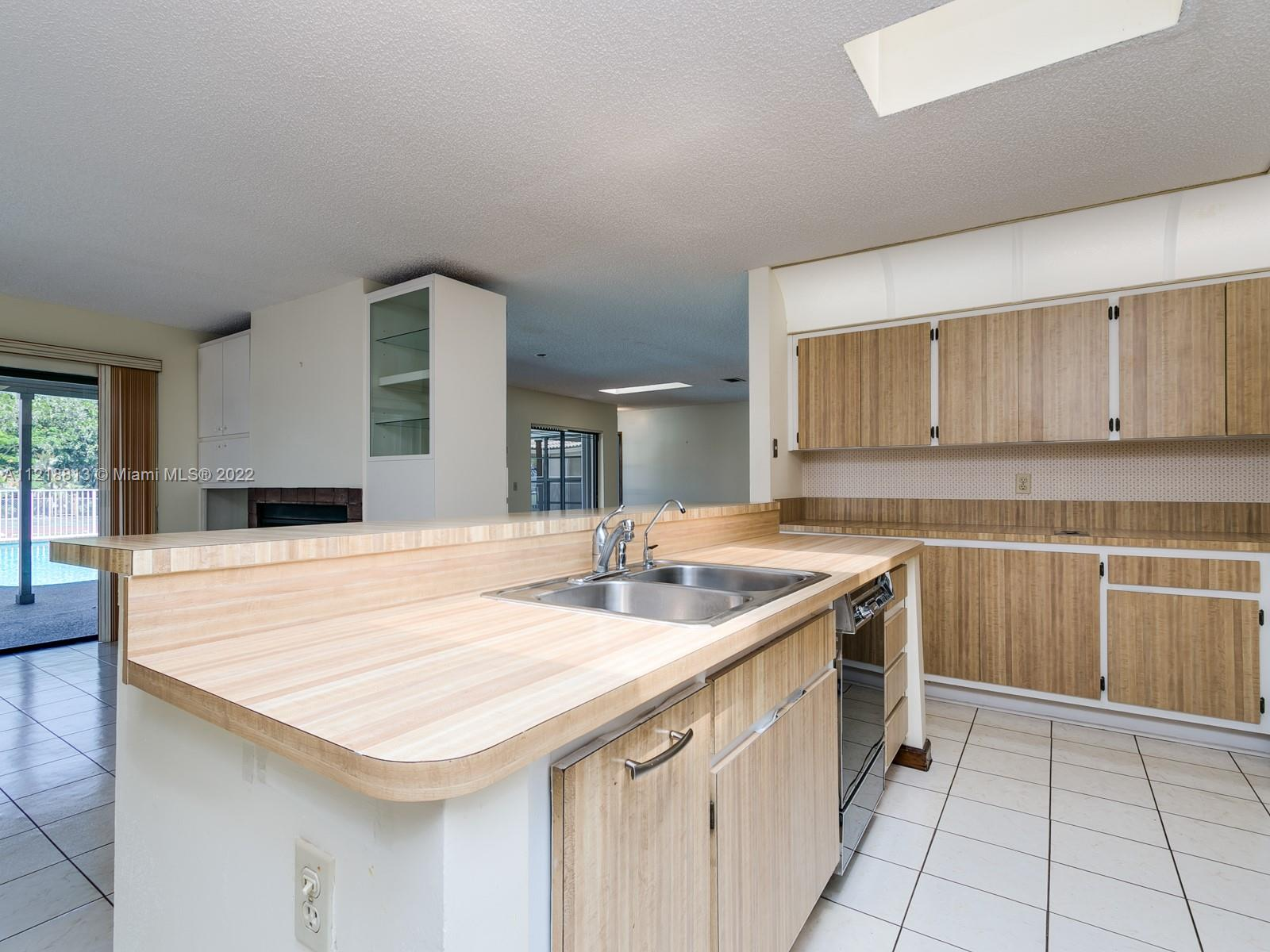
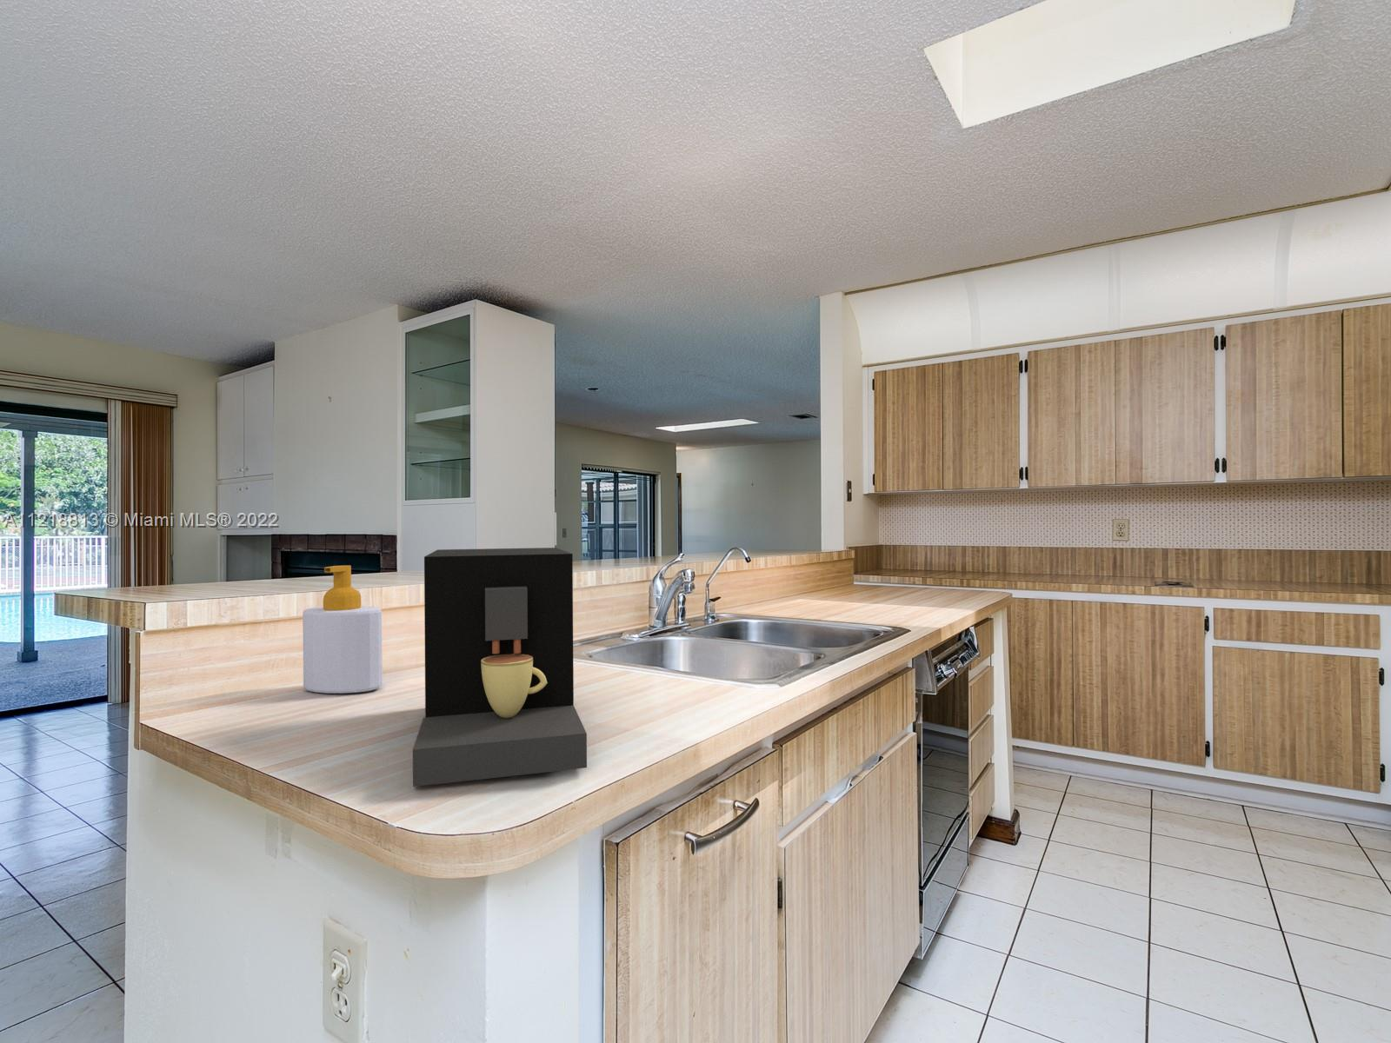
+ coffee maker [412,547,588,788]
+ soap bottle [301,565,383,695]
